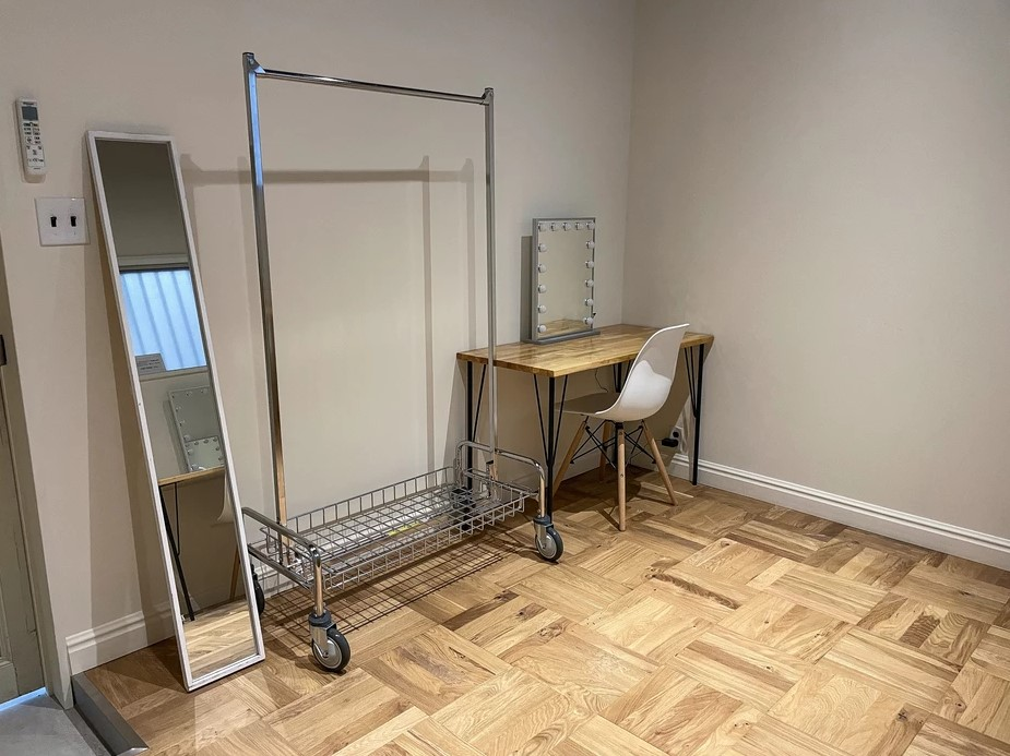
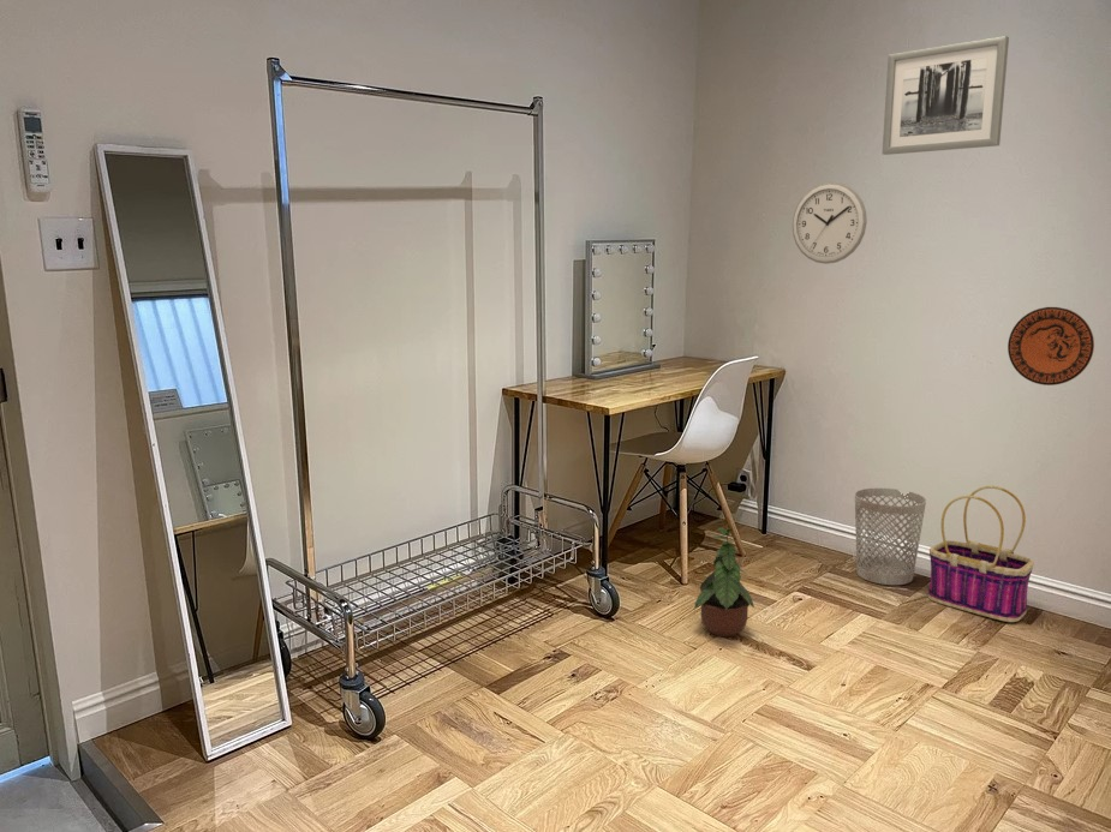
+ wall clock [792,181,868,265]
+ wastebasket [854,487,927,586]
+ potted plant [693,526,757,638]
+ decorative plate [1007,306,1095,387]
+ basket [927,485,1035,623]
+ wall art [882,35,1010,156]
